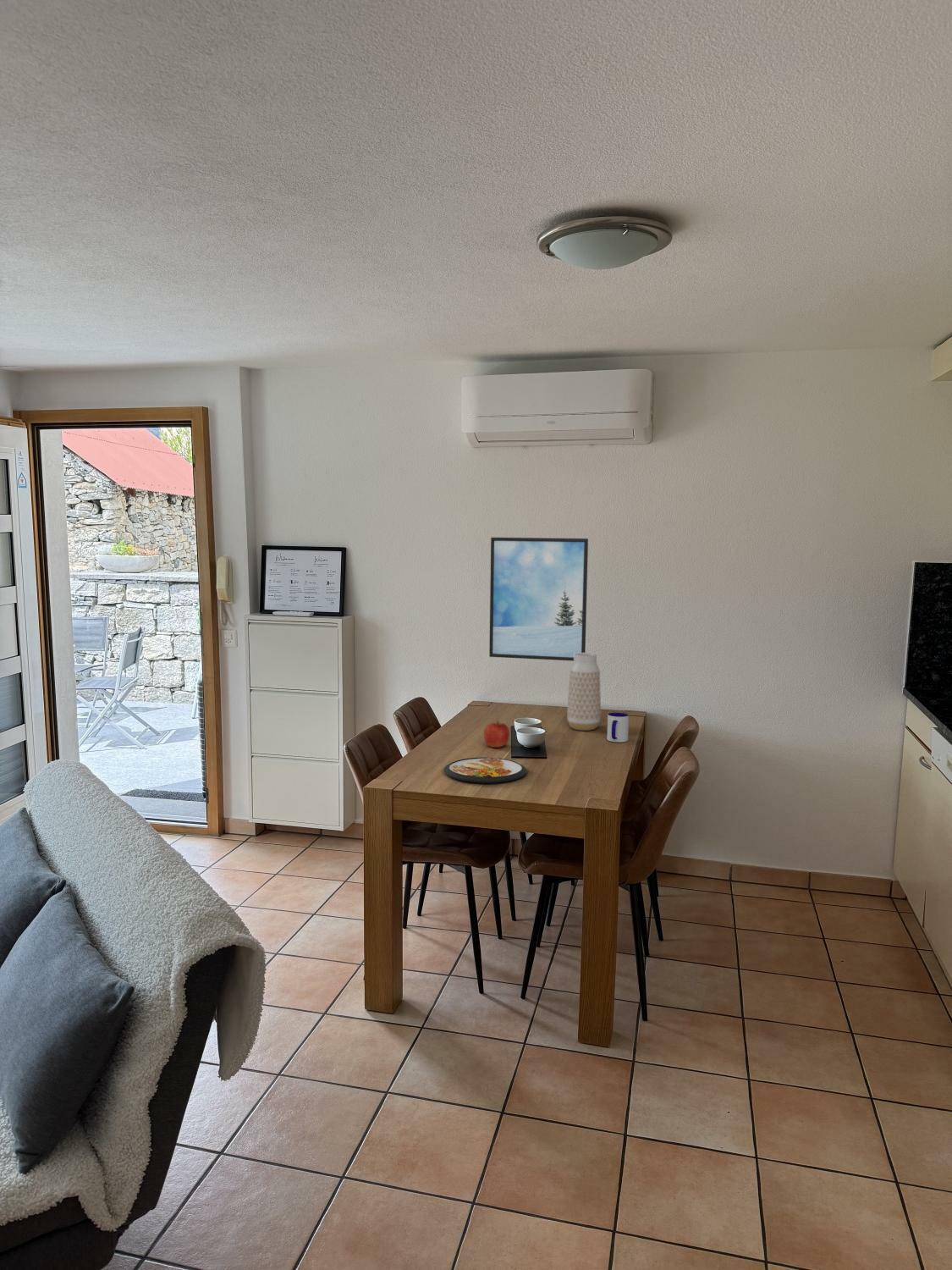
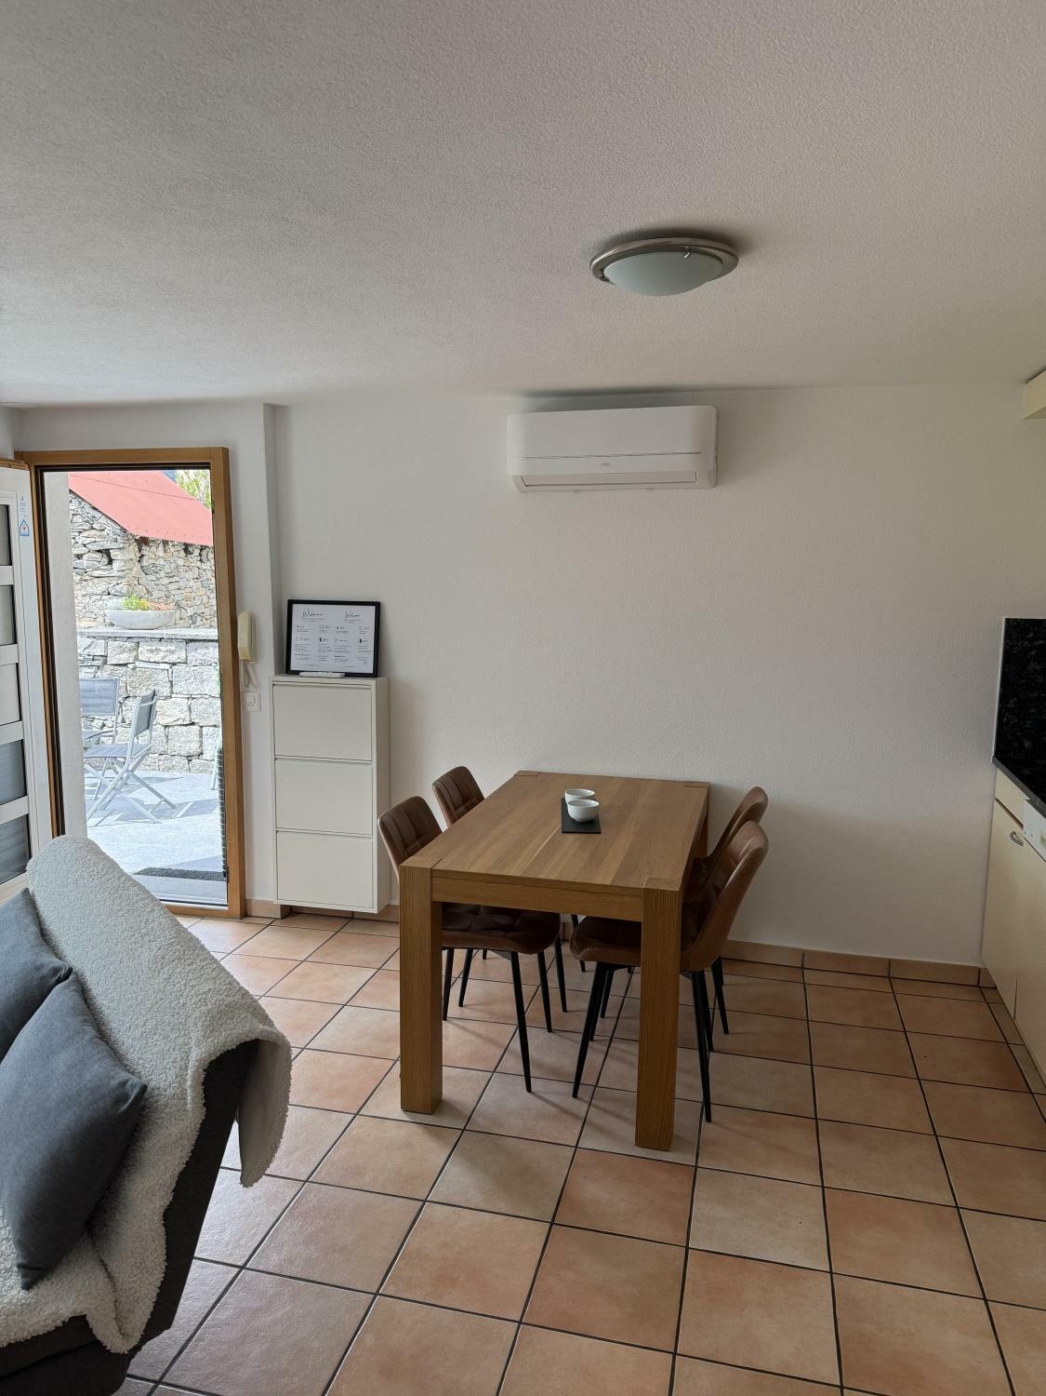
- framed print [488,537,589,662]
- mug [606,712,630,743]
- dish [443,757,527,784]
- apple [483,720,510,748]
- vase [566,652,602,732]
